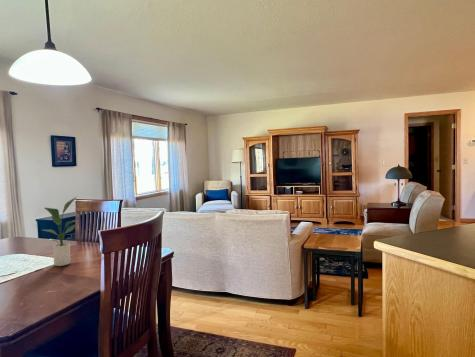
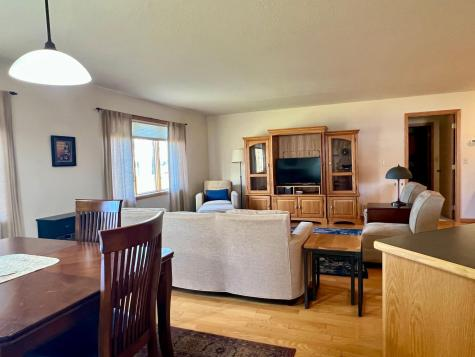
- potted plant [42,196,79,267]
